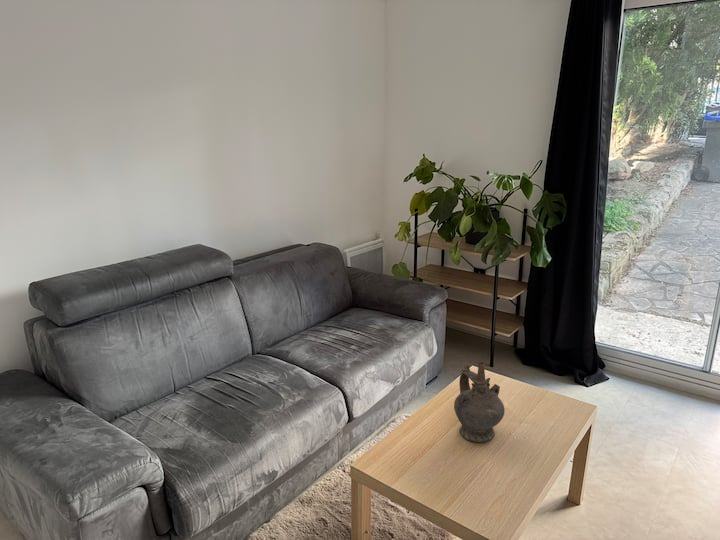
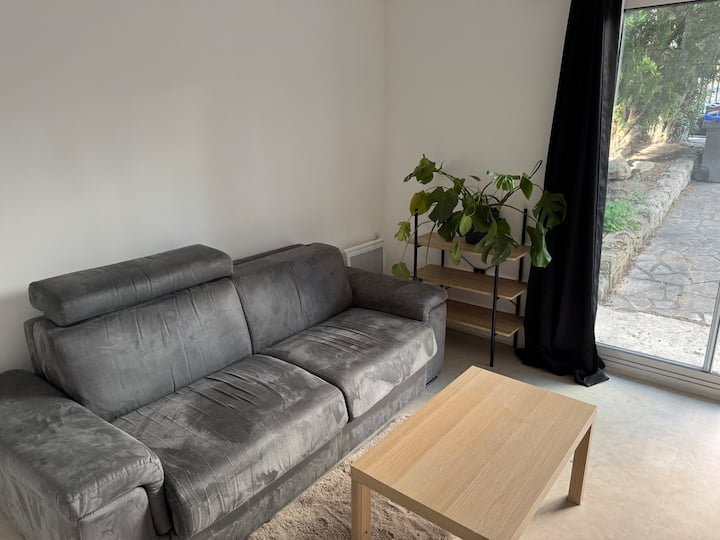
- ceremonial vessel [453,361,506,443]
